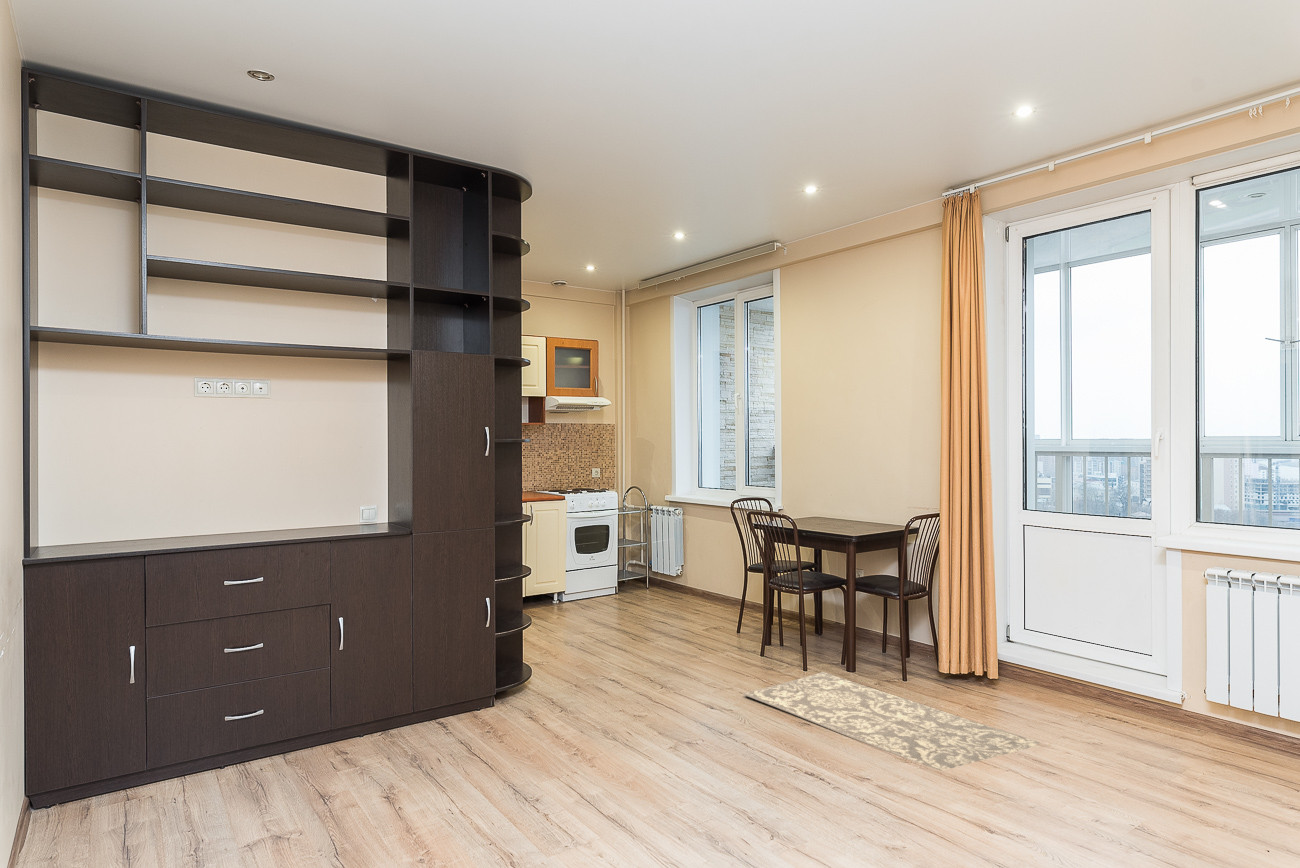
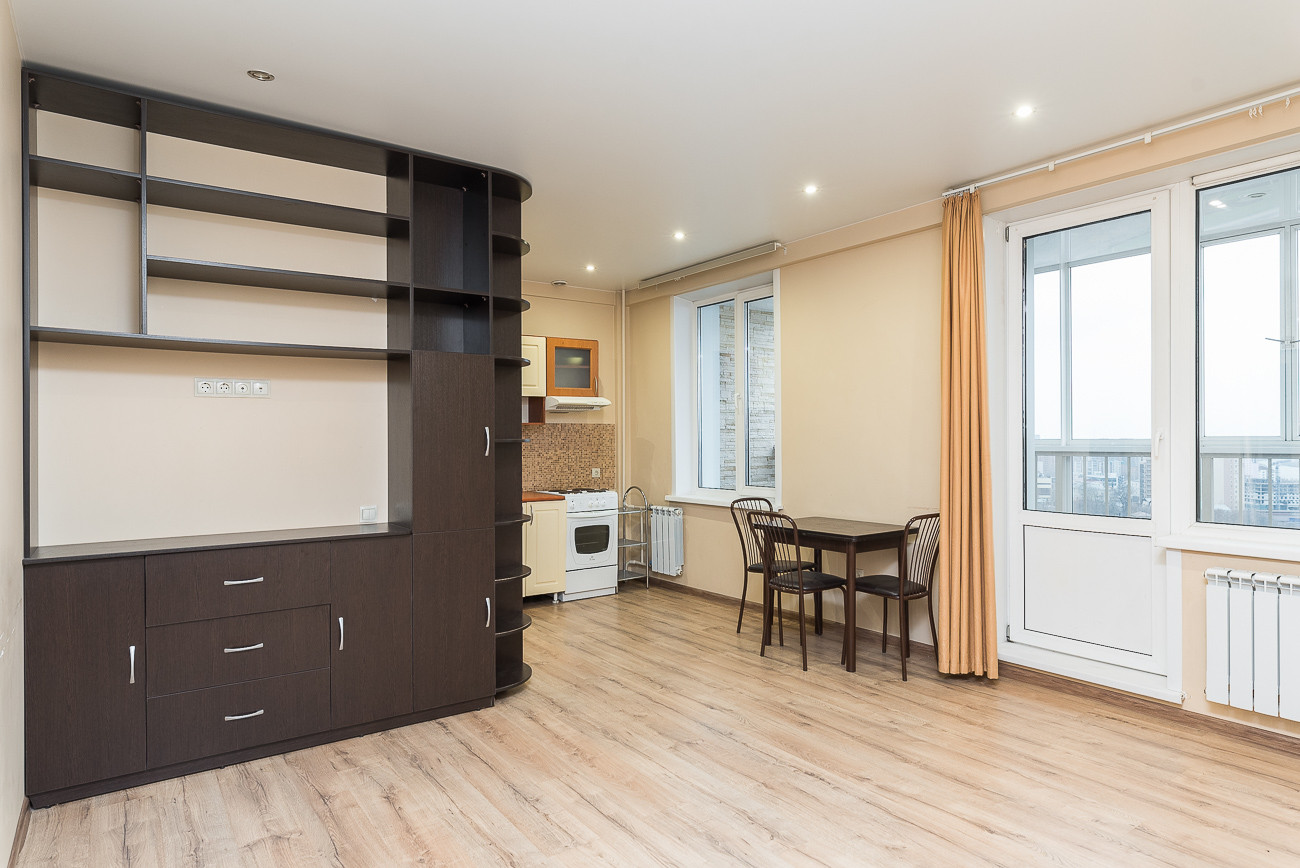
- rug [742,671,1041,772]
